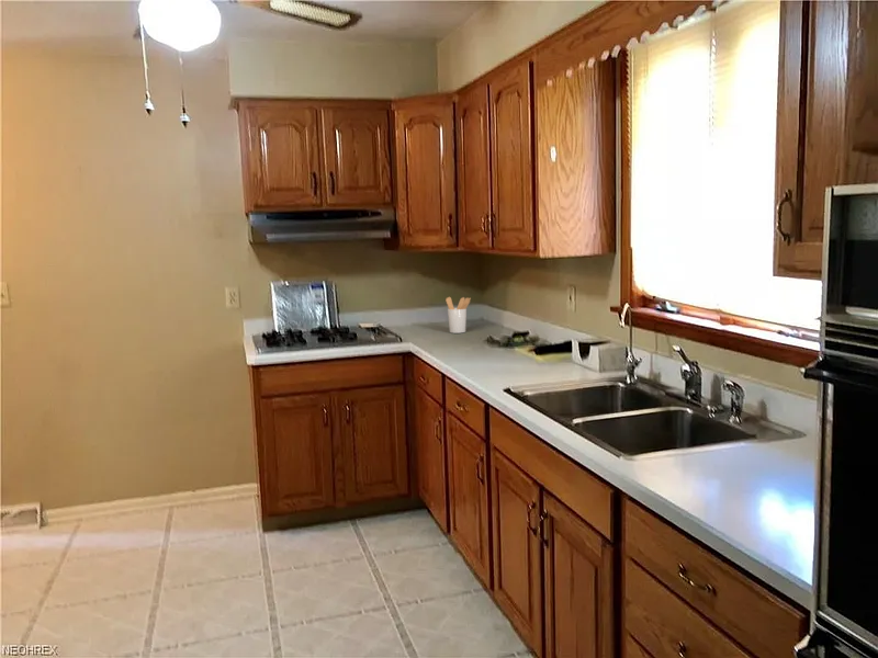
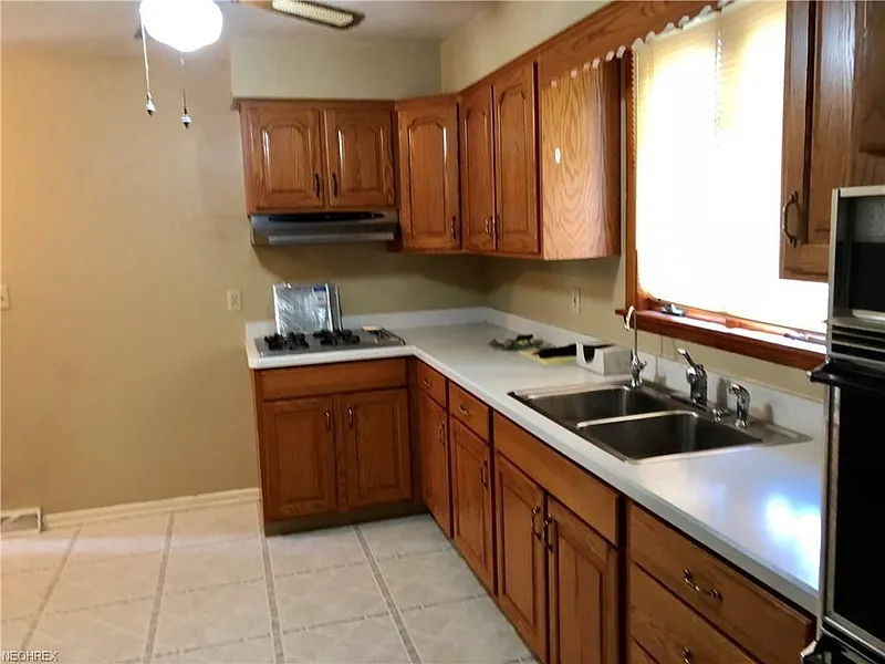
- utensil holder [444,296,472,334]
